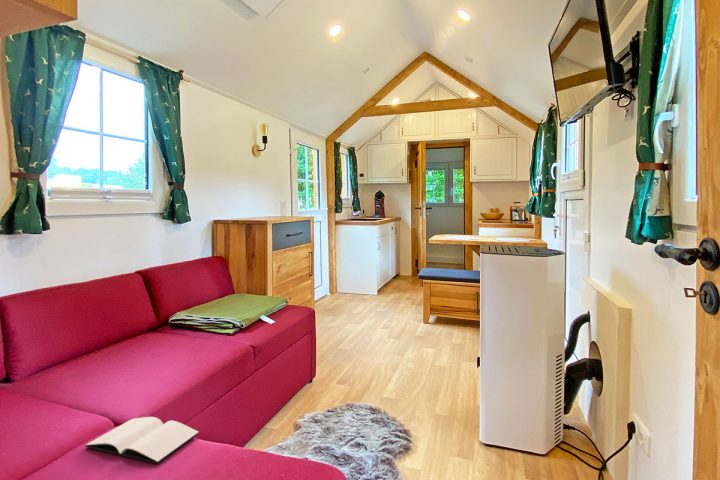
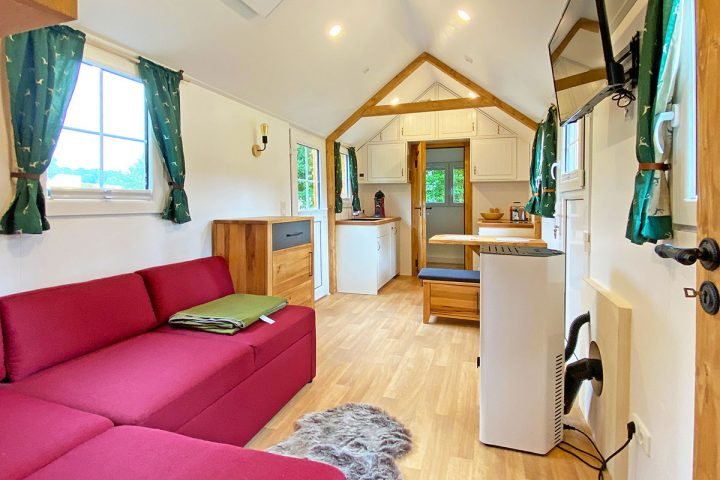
- book [84,416,200,465]
